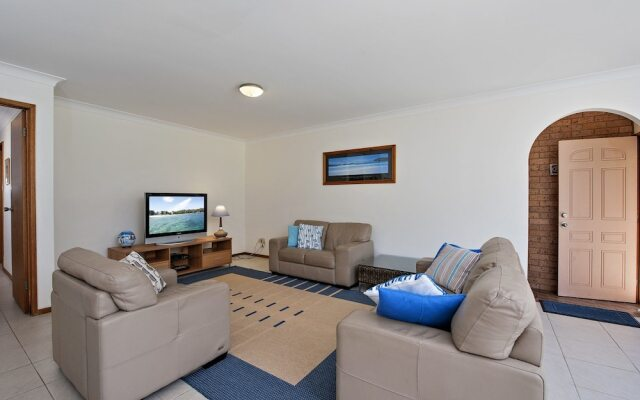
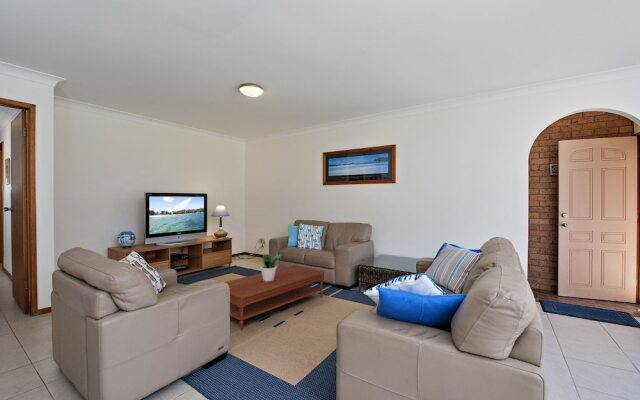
+ potted plant [254,253,284,281]
+ coffee table [224,264,326,331]
